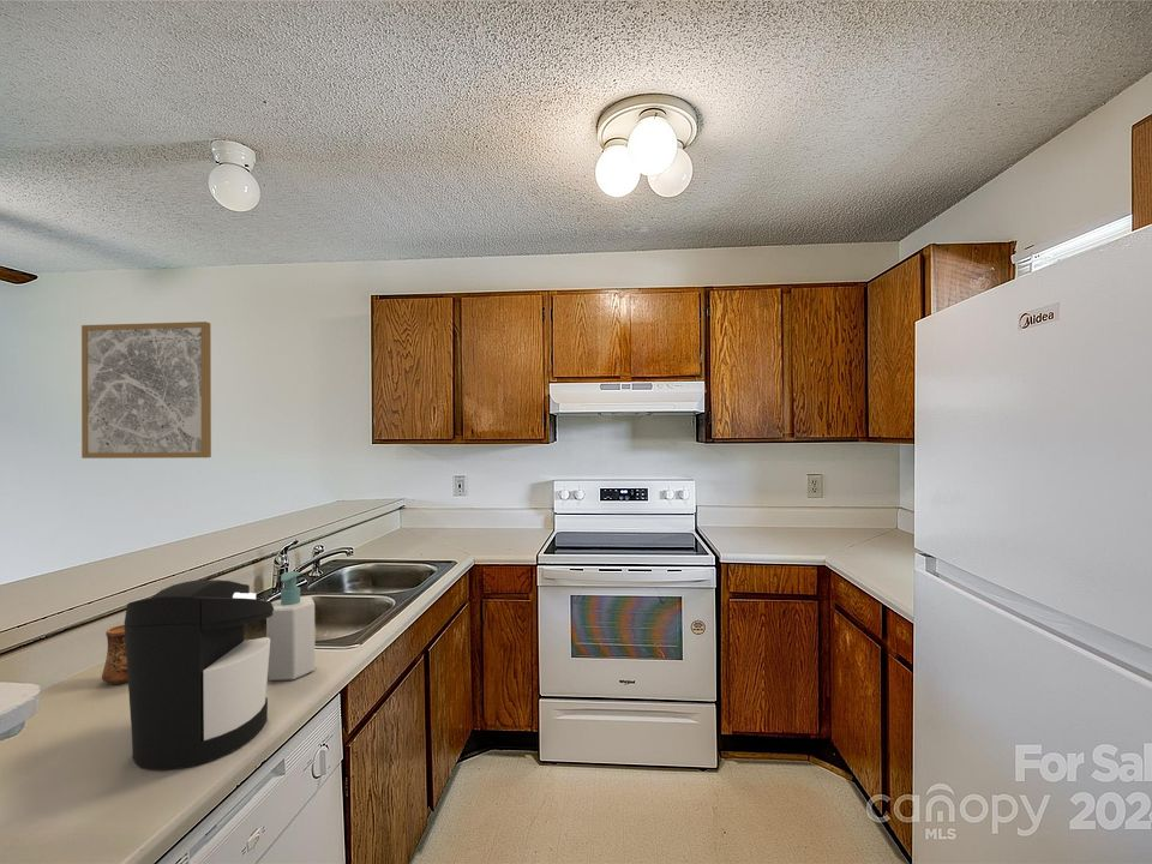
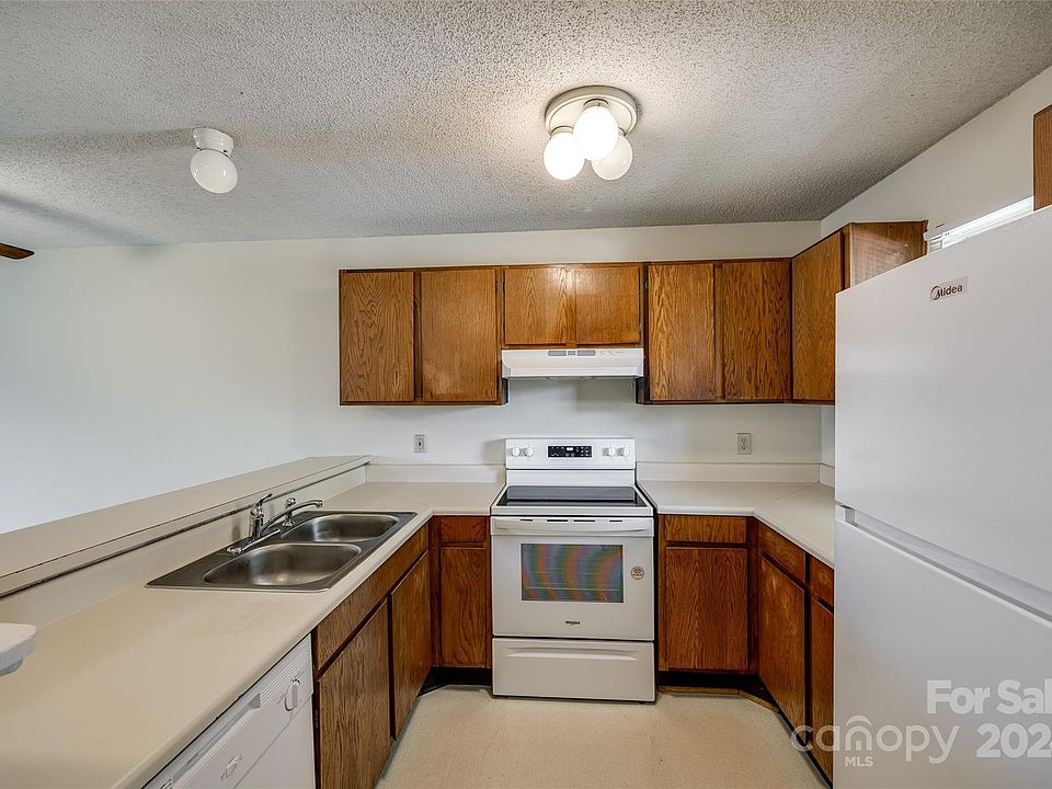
- coffee maker [124,578,274,772]
- soap bottle [265,570,316,682]
- wall art [80,320,212,460]
- cup [101,624,128,685]
